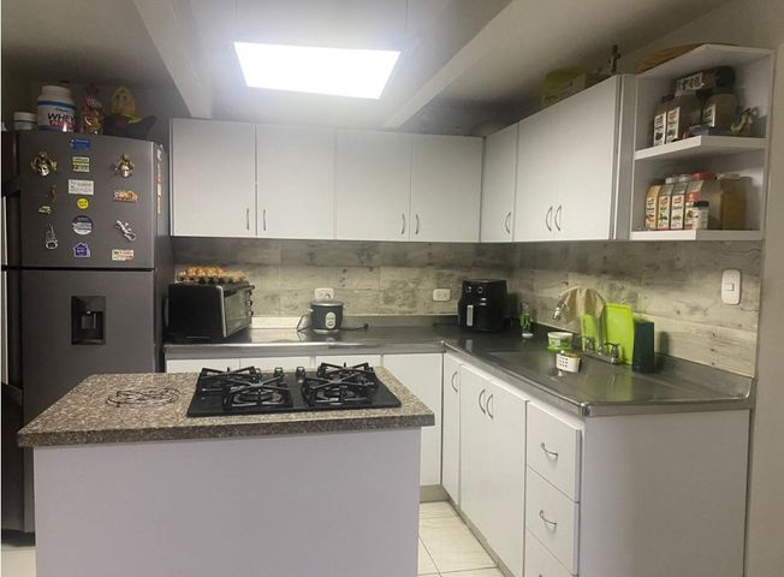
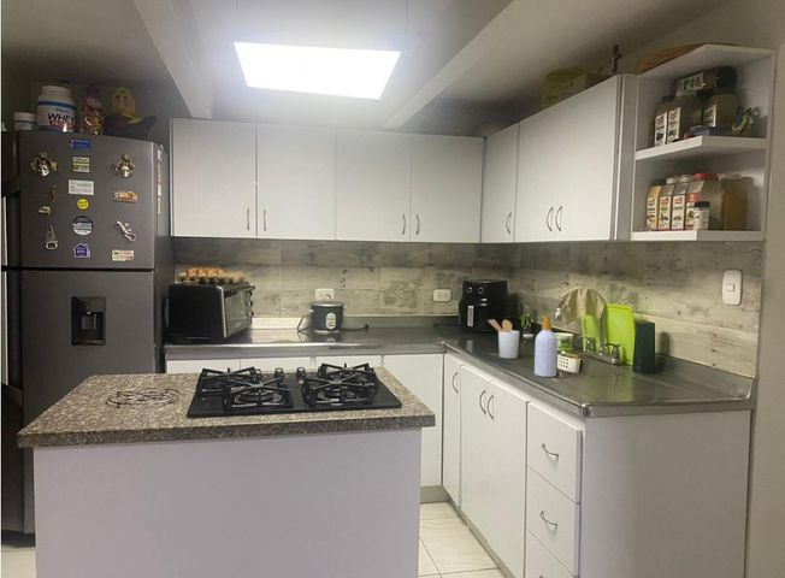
+ soap bottle [533,314,559,378]
+ utensil holder [486,318,520,360]
